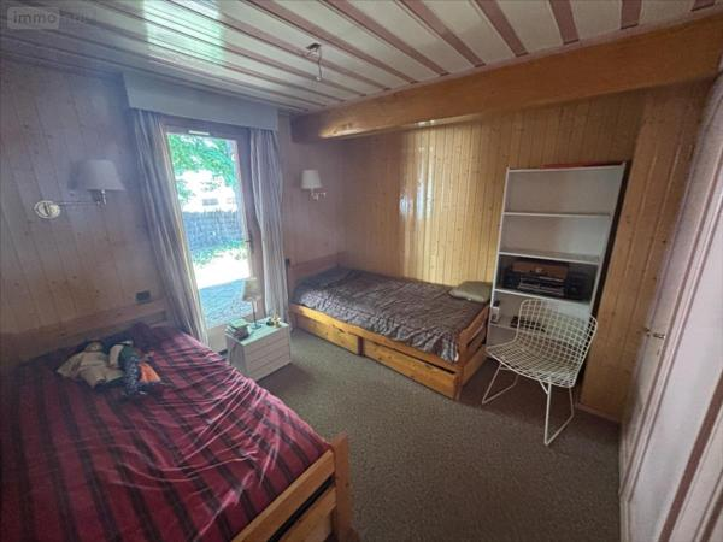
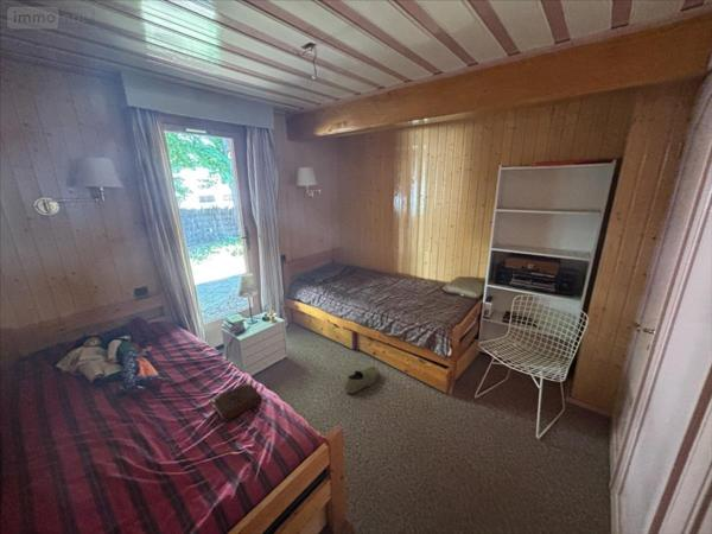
+ book [210,381,263,424]
+ shoe [343,365,381,394]
